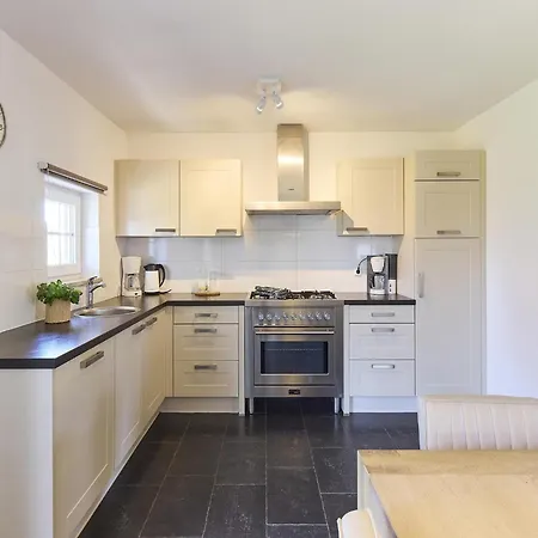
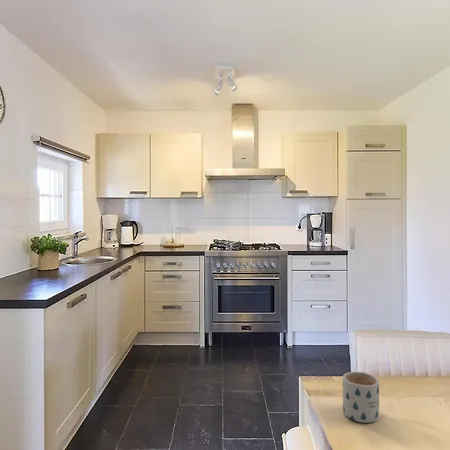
+ mug [342,371,380,424]
